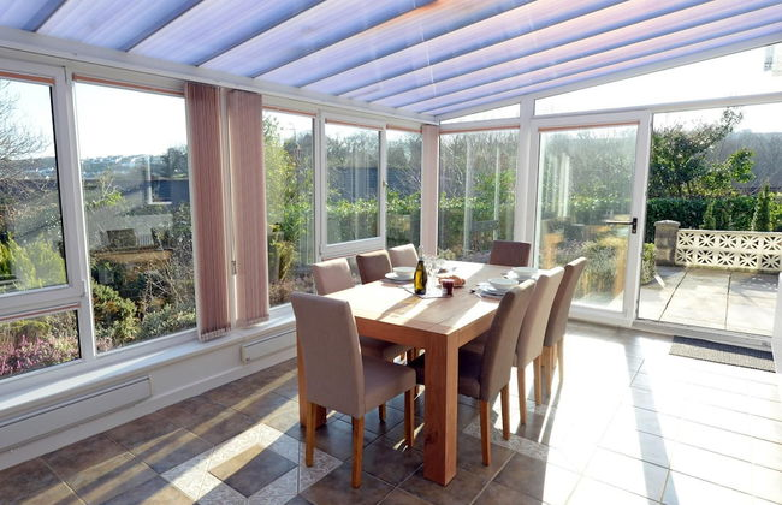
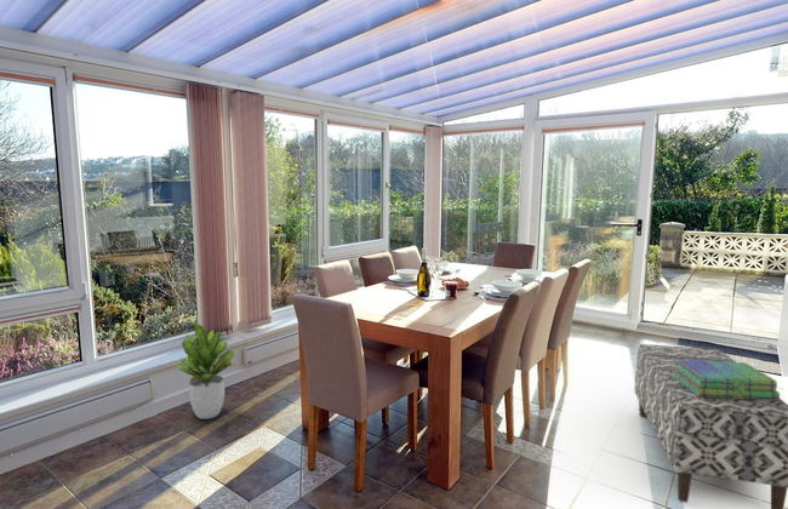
+ bench [633,343,788,509]
+ stack of books [673,360,781,400]
+ potted plant [173,324,238,421]
